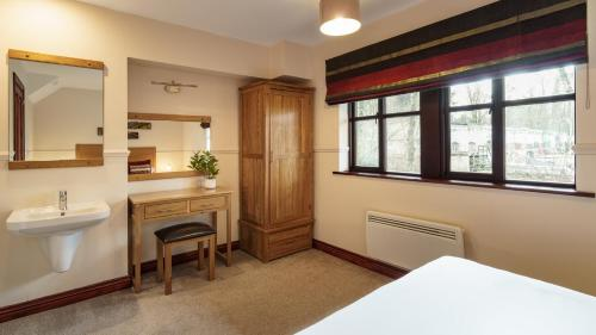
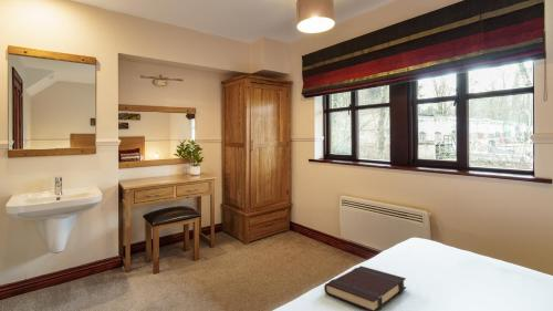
+ book [323,265,407,311]
